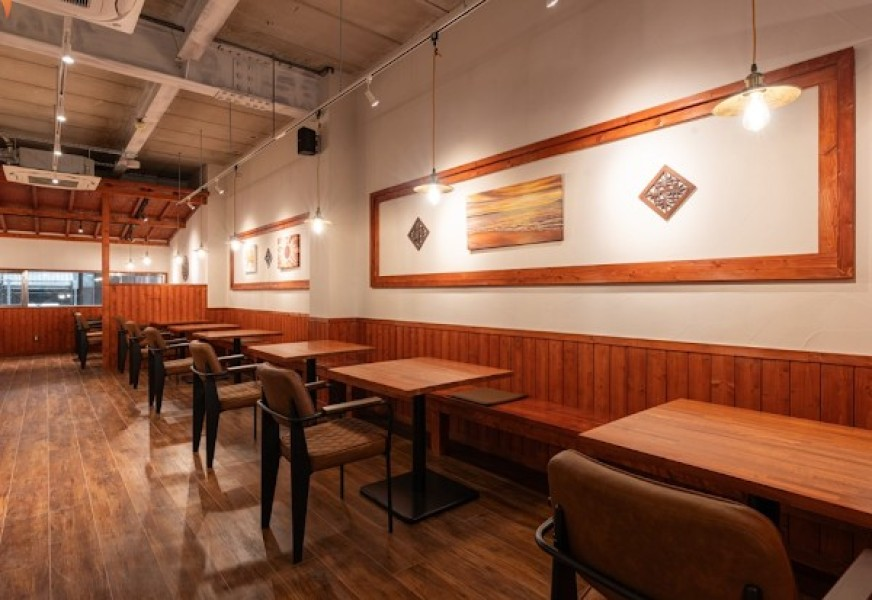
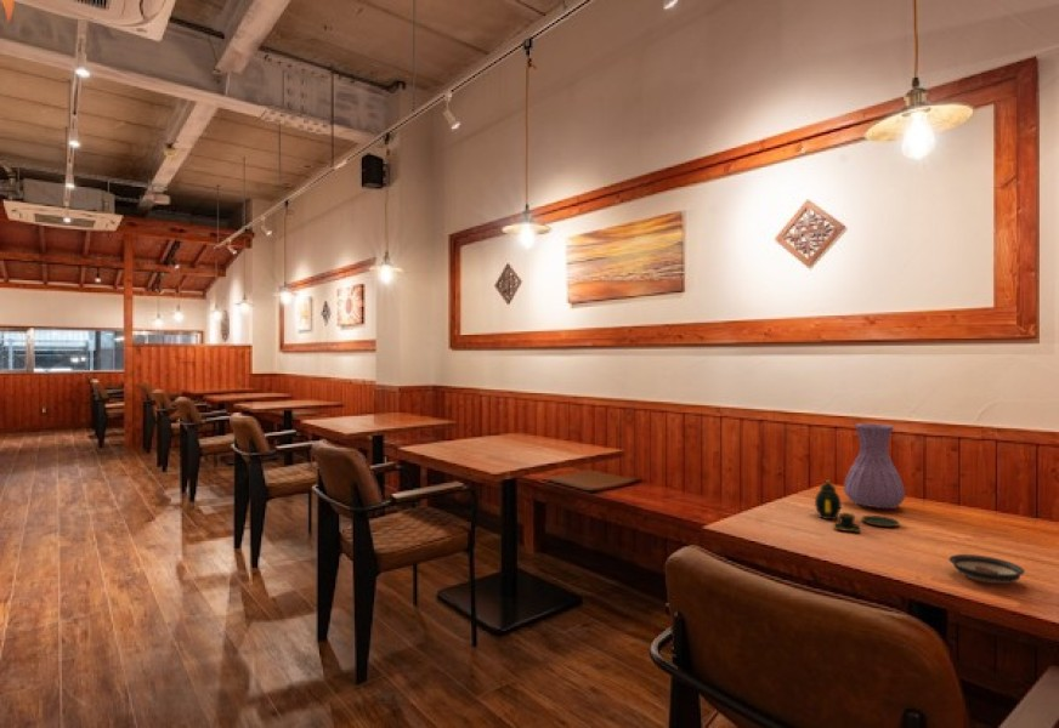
+ vase [843,422,906,510]
+ saucer [947,553,1026,585]
+ teapot [814,479,901,534]
